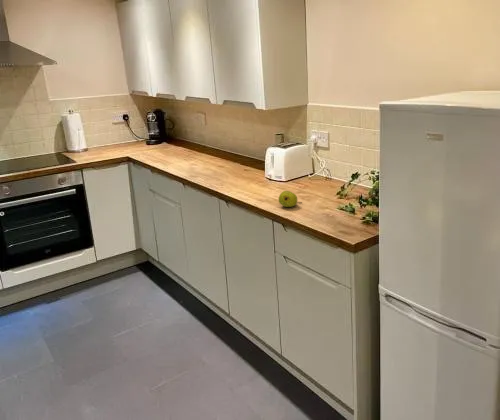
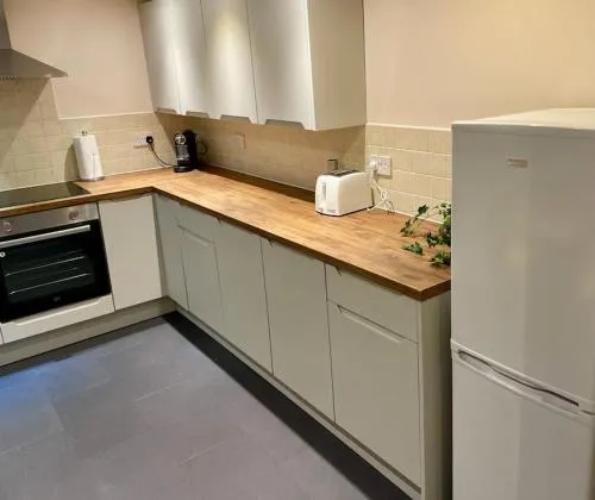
- fruit [278,190,303,208]
